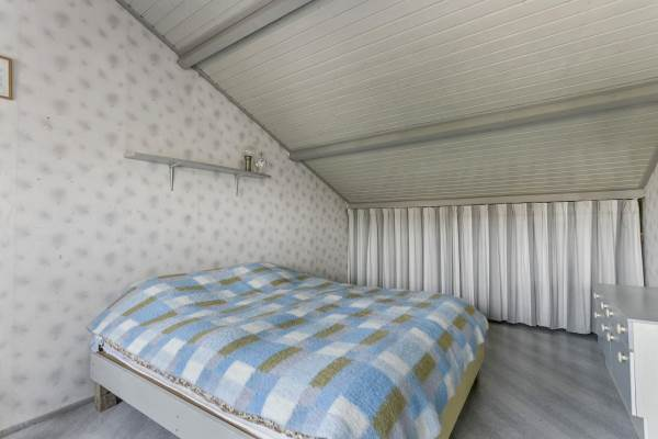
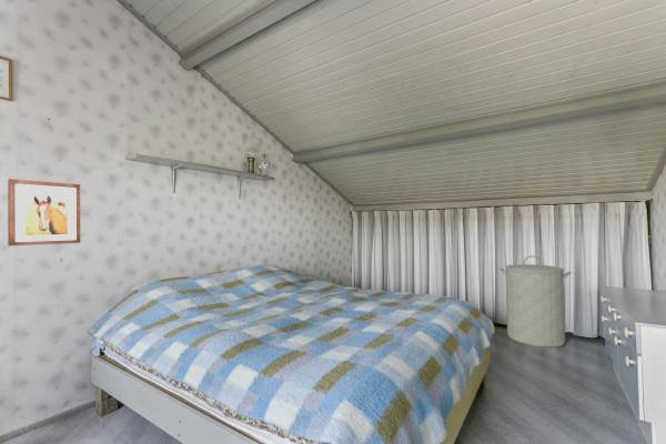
+ laundry hamper [498,254,573,349]
+ wall art [7,178,81,246]
